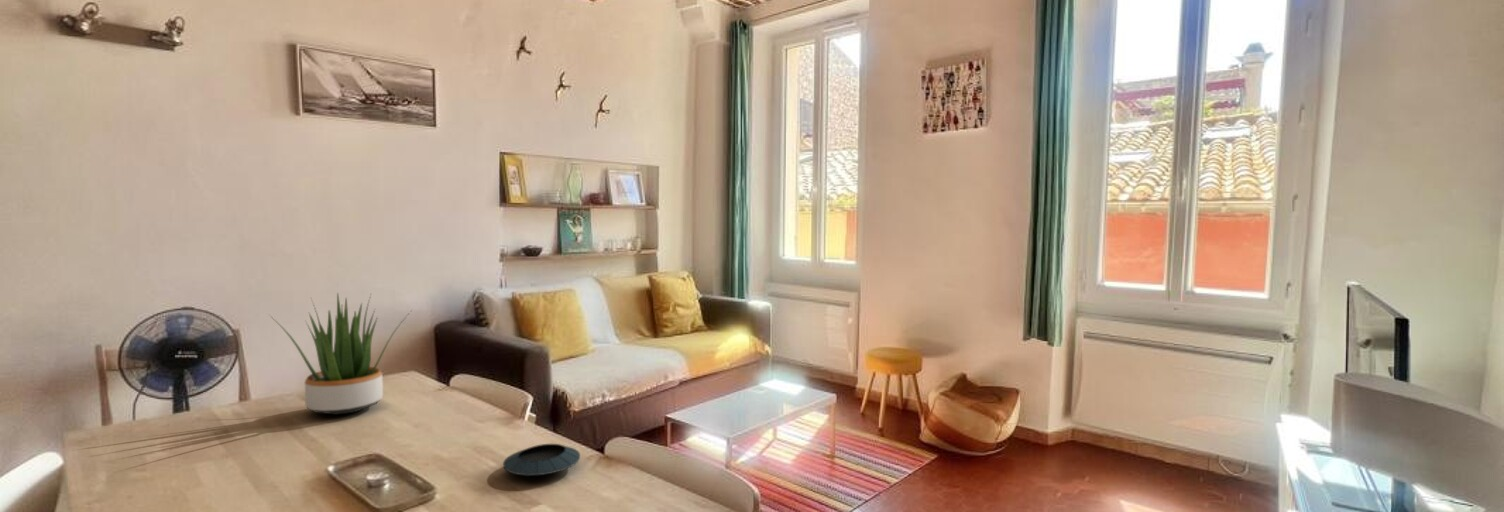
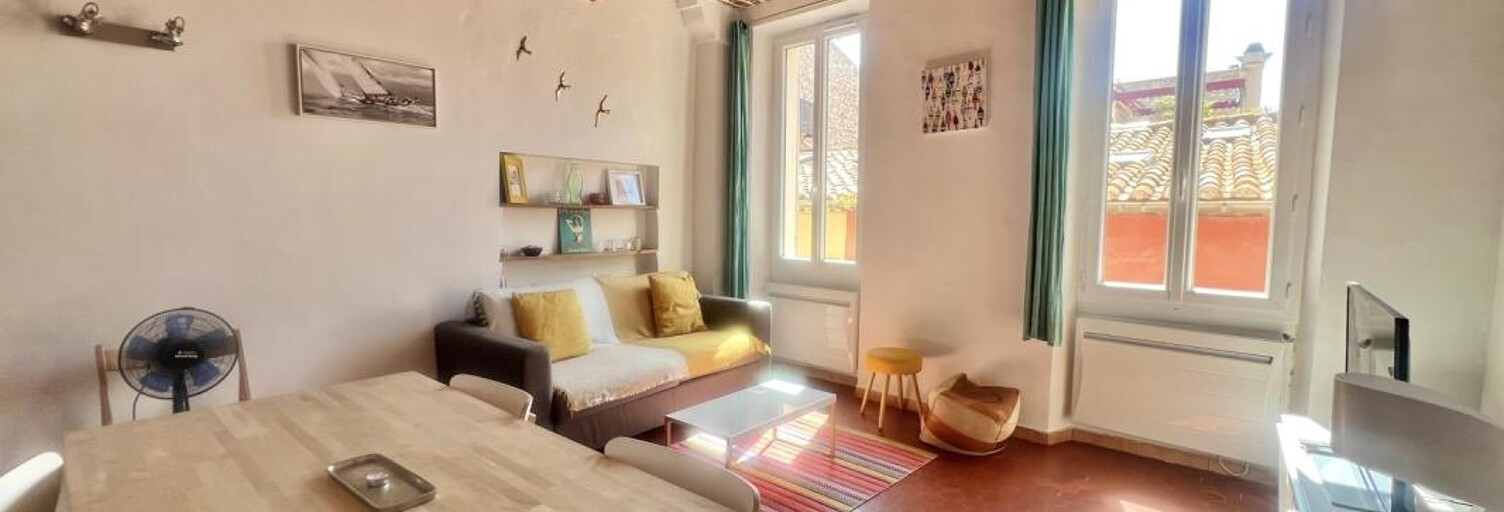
- potted plant [267,292,414,416]
- saucer [502,443,581,477]
